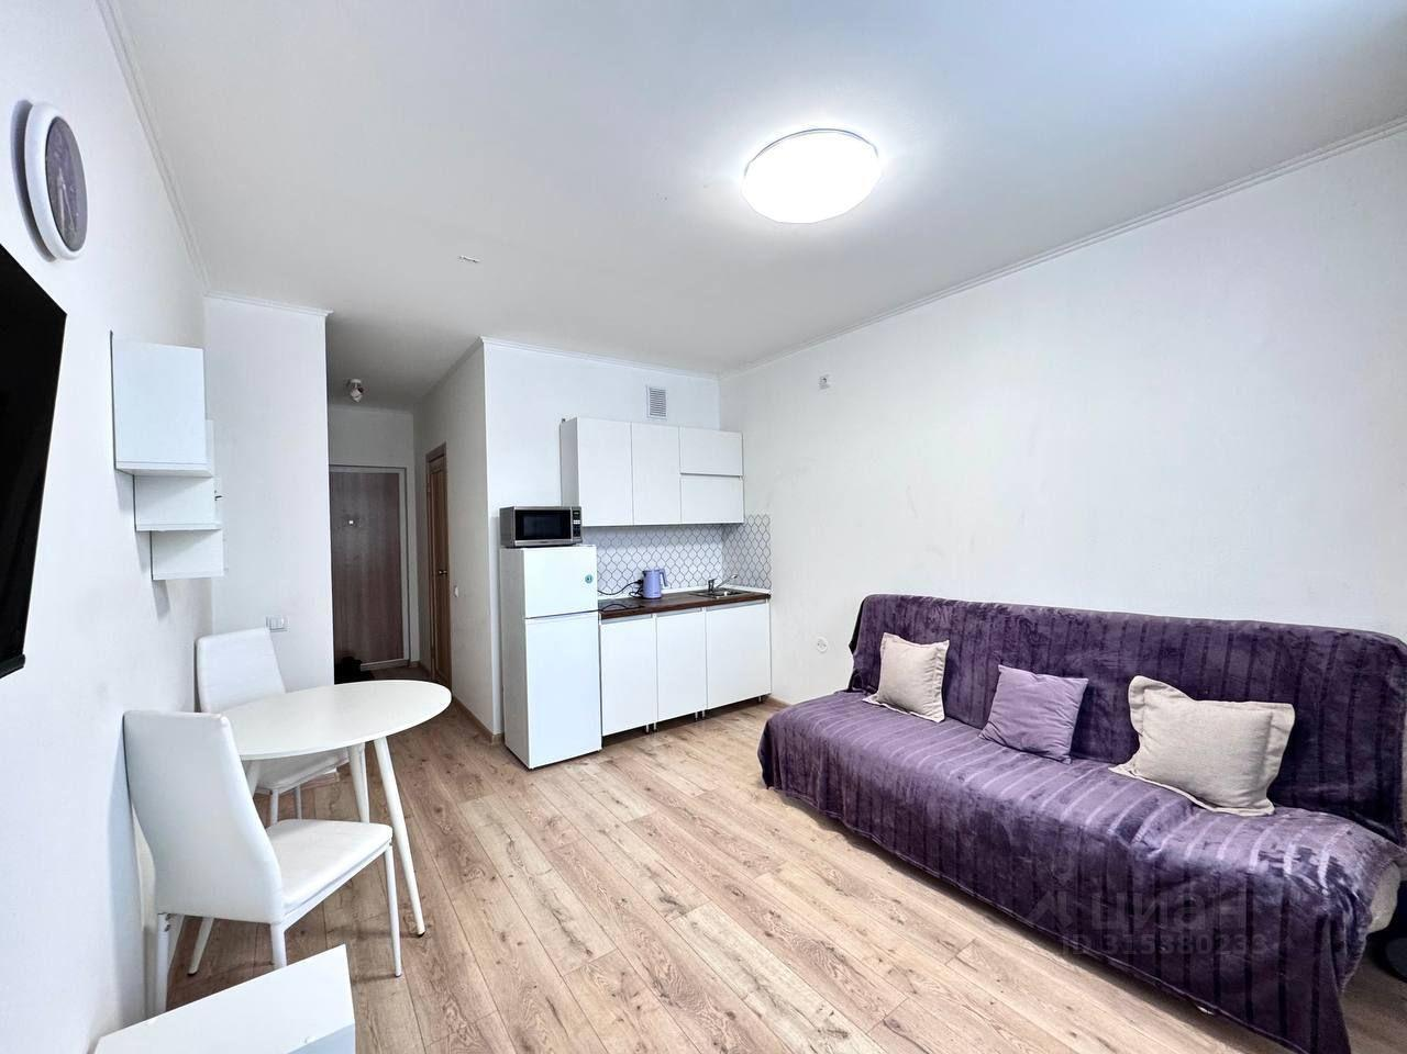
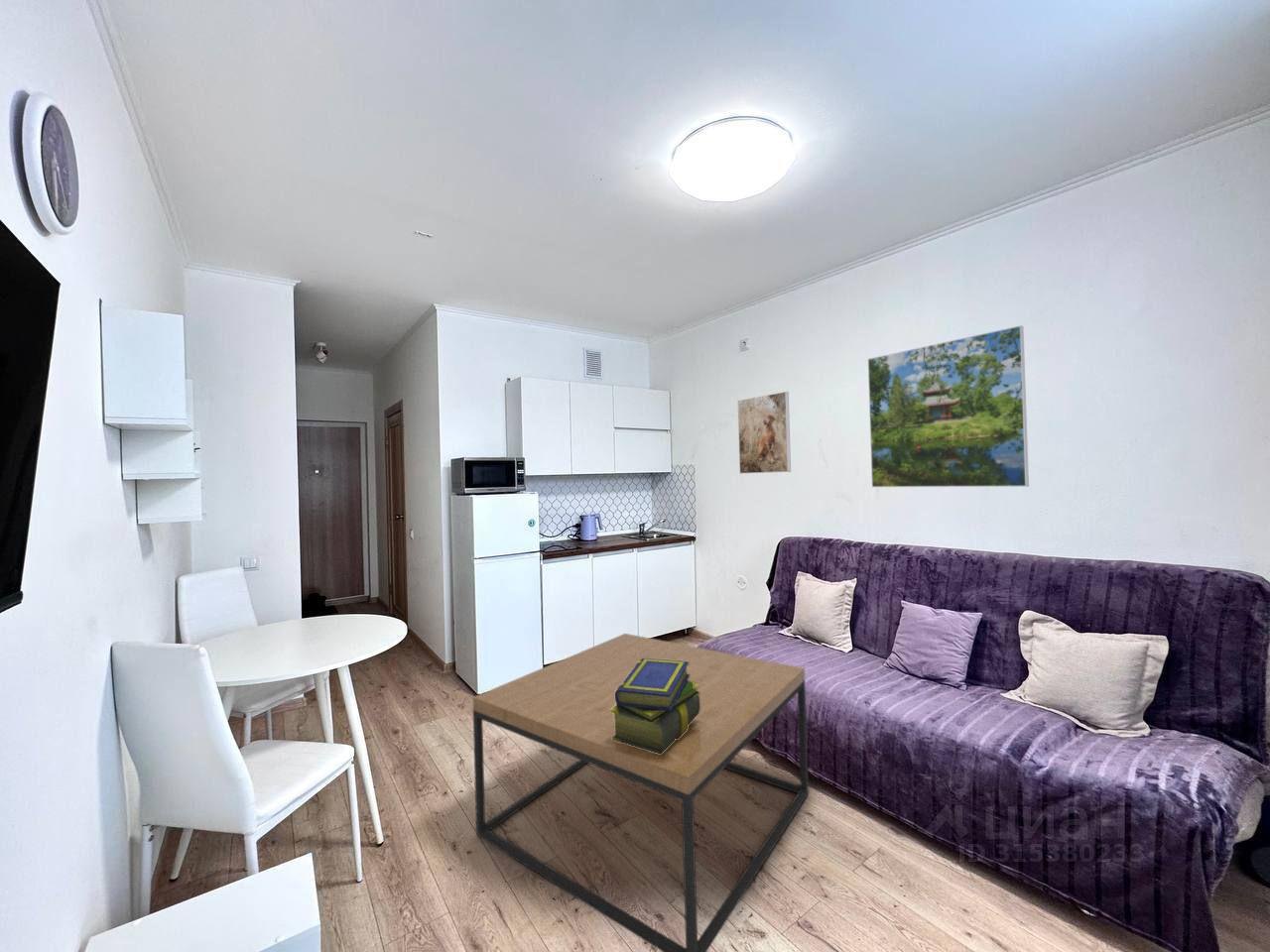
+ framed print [736,391,792,475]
+ coffee table [471,633,810,952]
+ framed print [867,324,1030,488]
+ stack of books [610,658,700,754]
